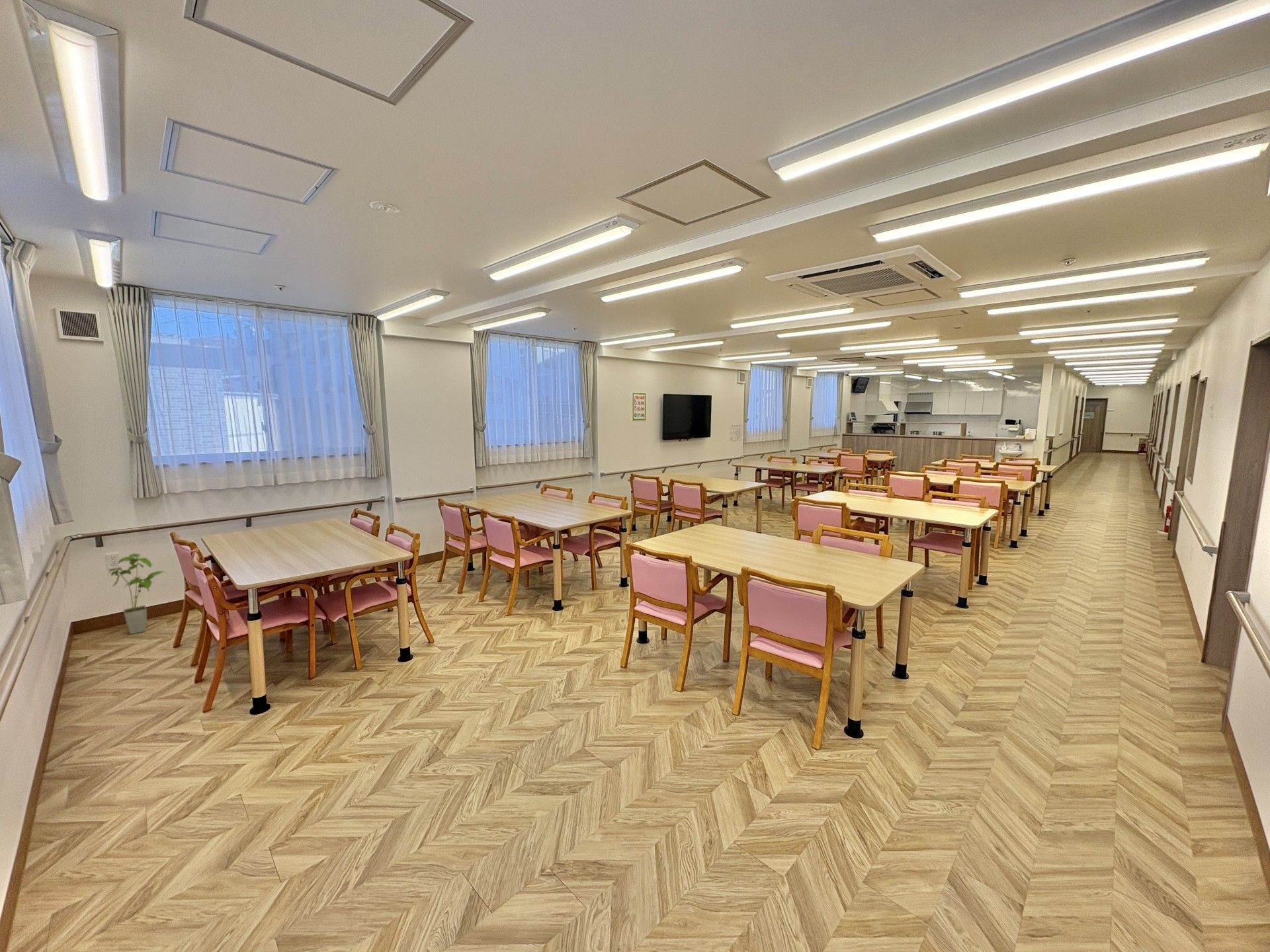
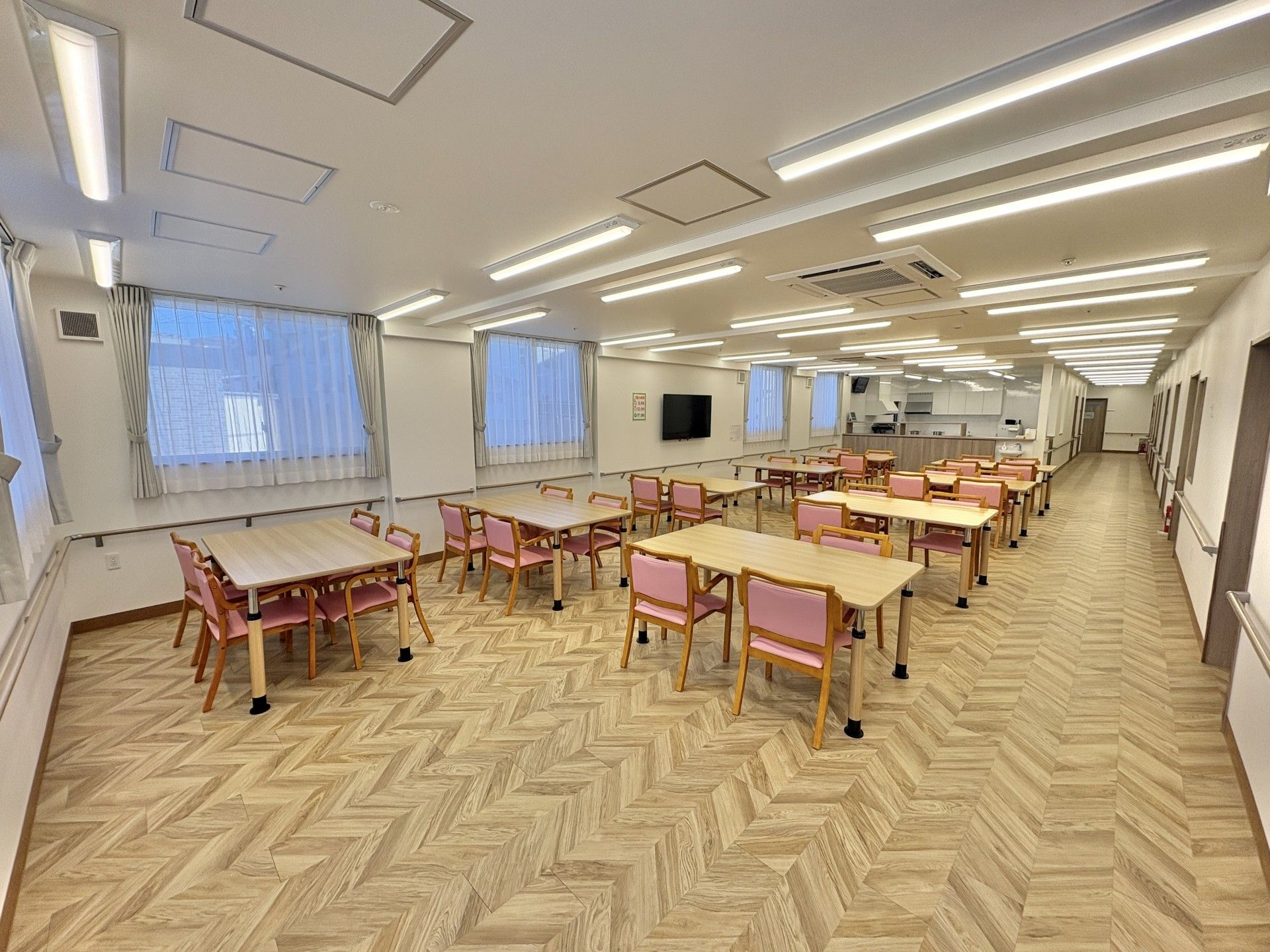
- house plant [106,553,168,635]
